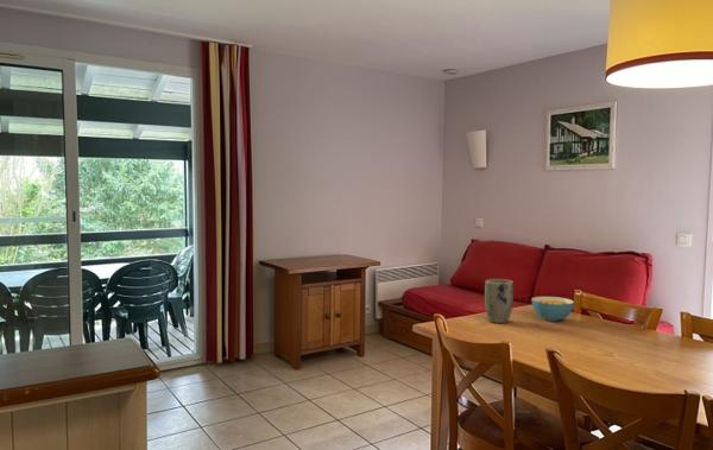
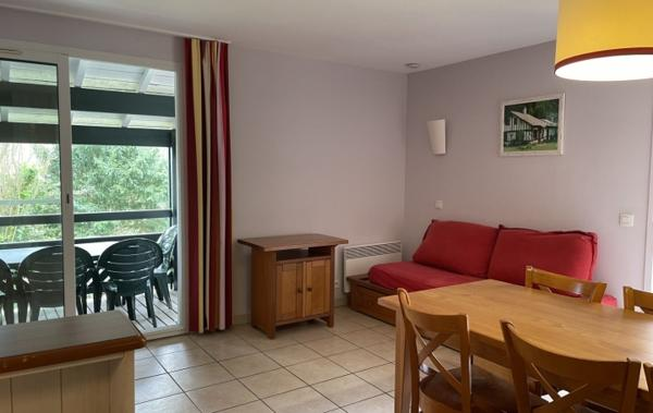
- cereal bowl [530,296,575,322]
- plant pot [484,278,515,324]
